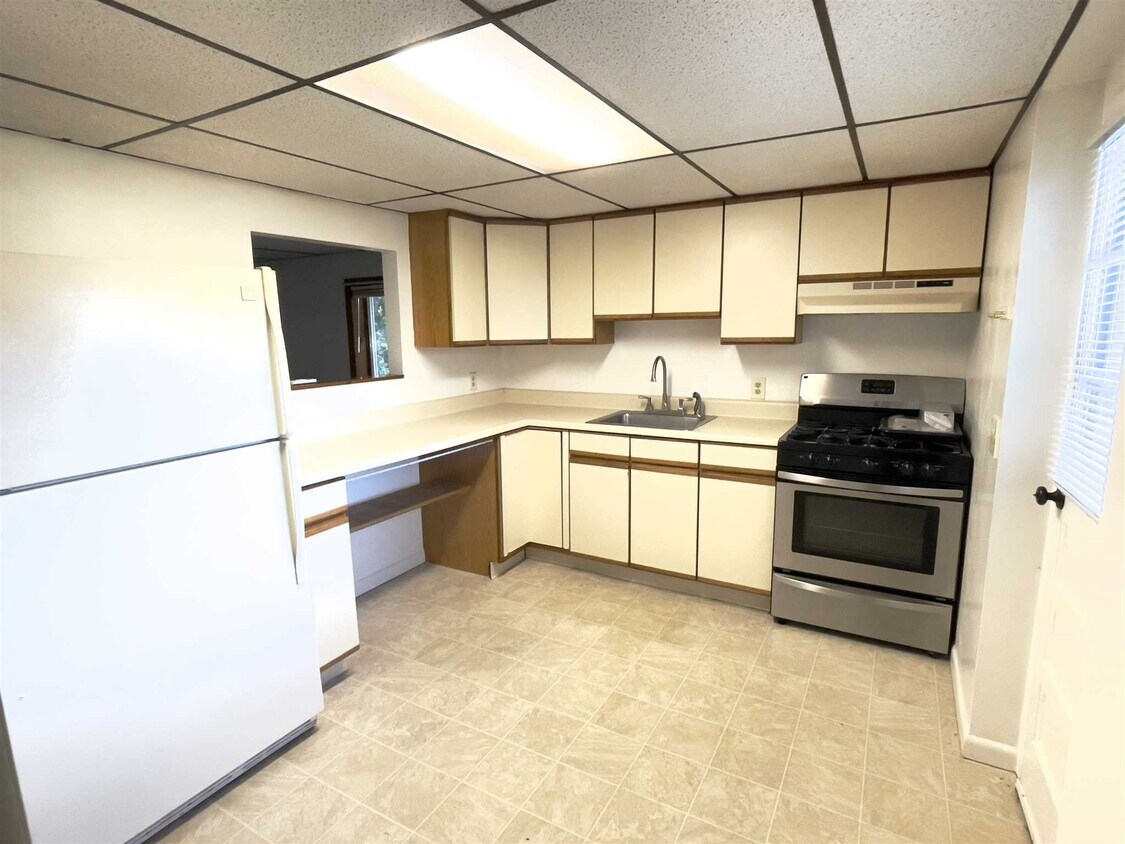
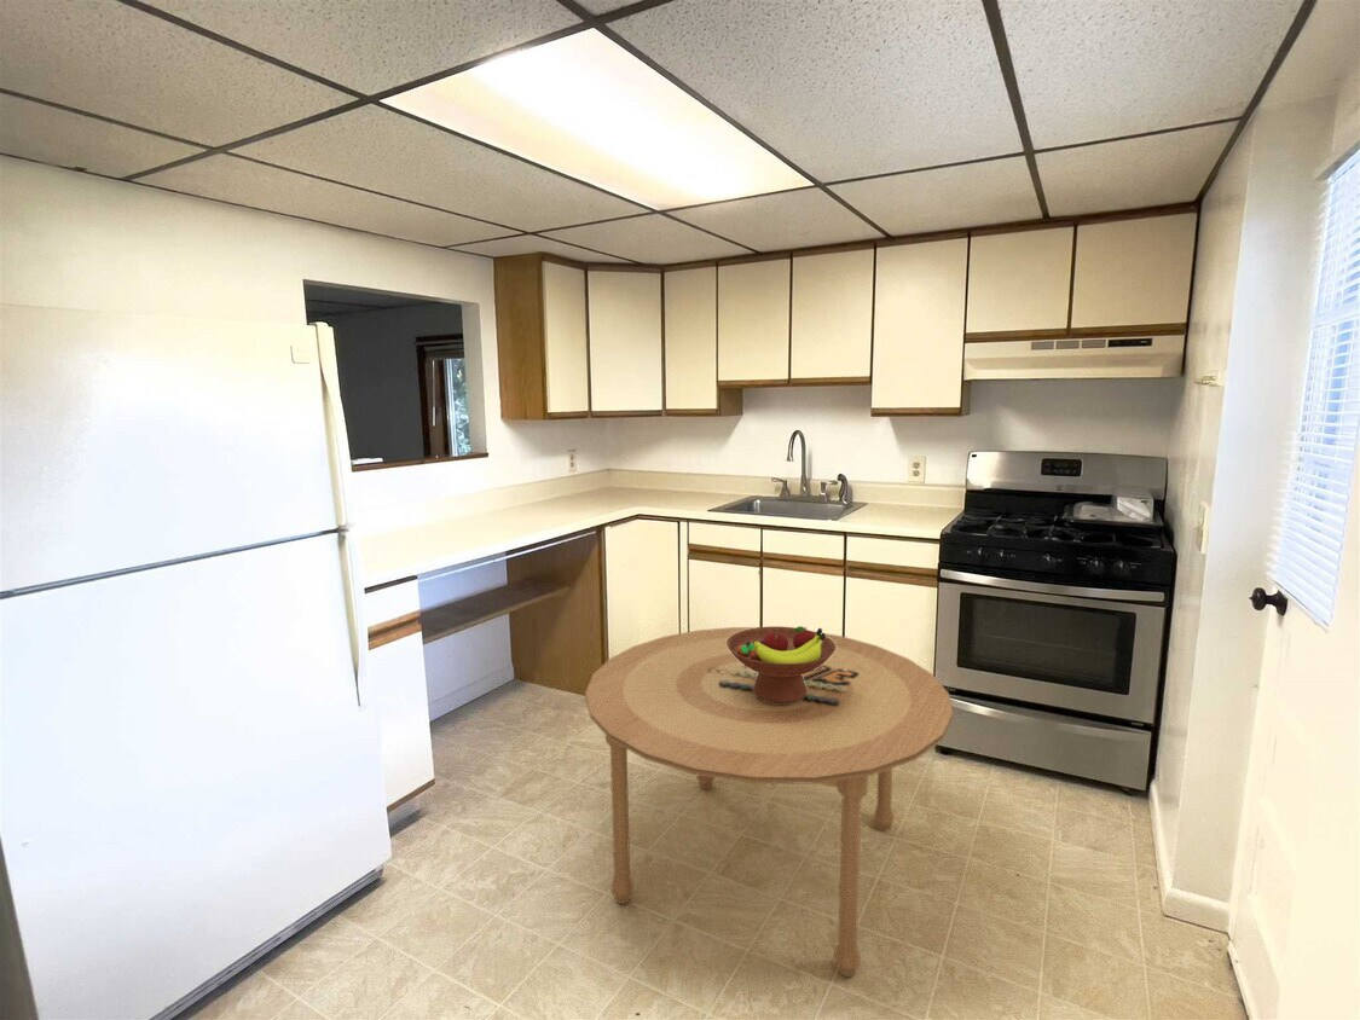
+ dining table [584,626,954,978]
+ fruit bowl [727,625,837,703]
